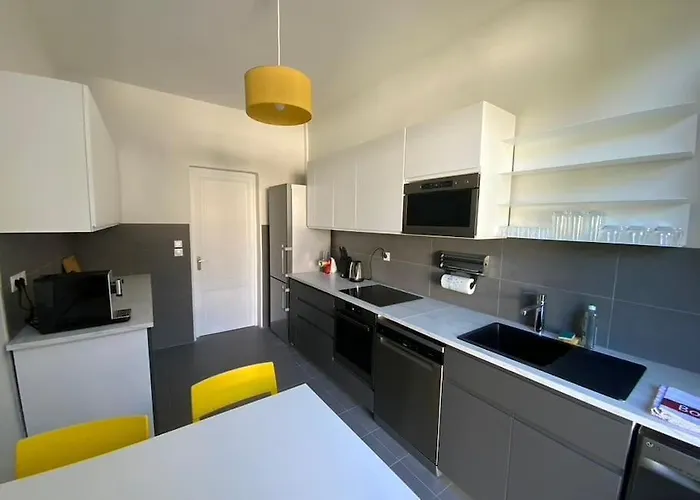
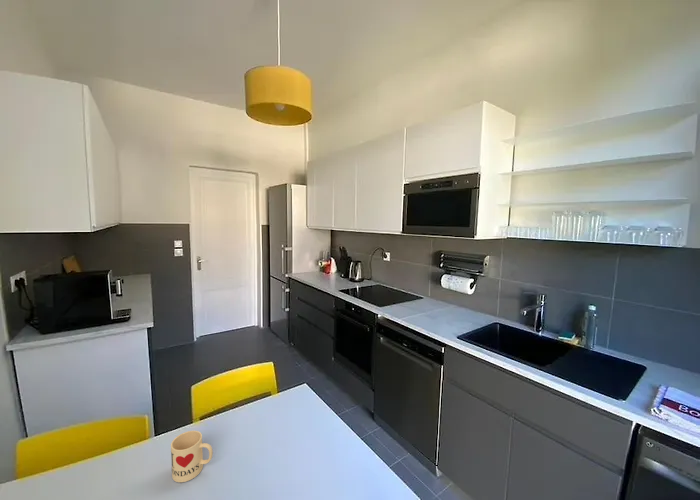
+ mug [170,430,214,483]
